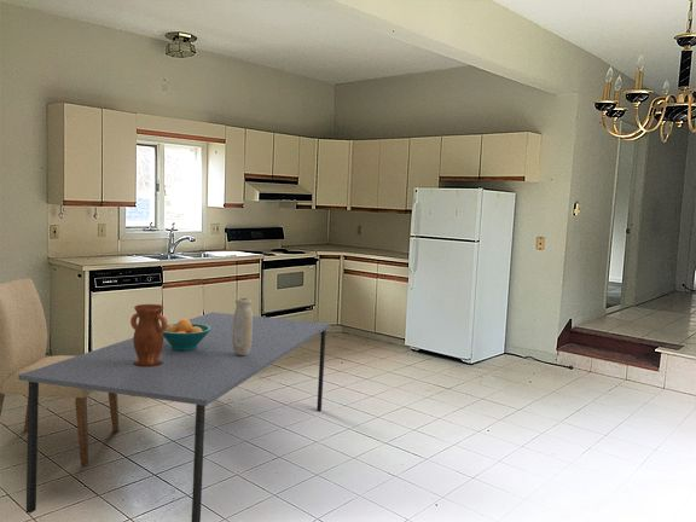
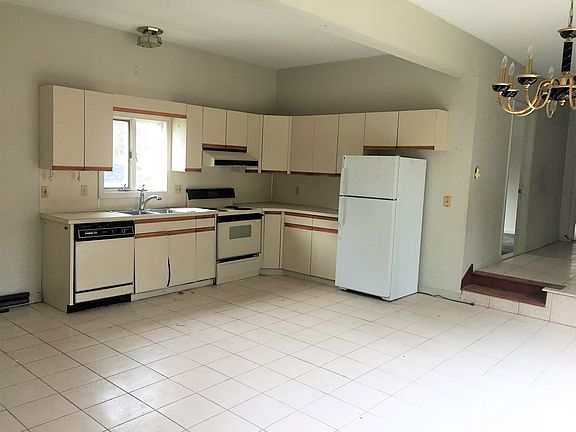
- chair [0,277,120,466]
- fruit bowl [163,318,211,350]
- pitcher [129,303,168,367]
- dining table [18,311,332,522]
- vase [232,297,254,355]
